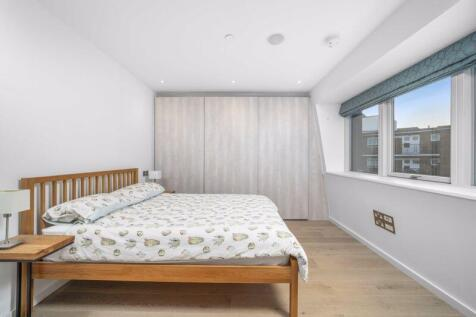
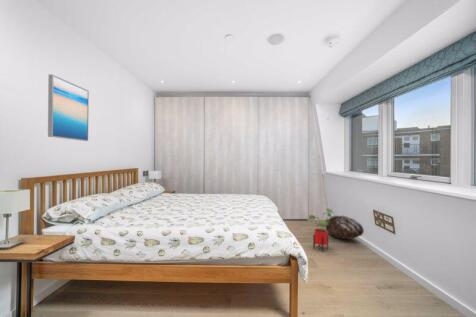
+ house plant [307,208,336,253]
+ basket [324,215,365,240]
+ wall art [47,73,90,142]
